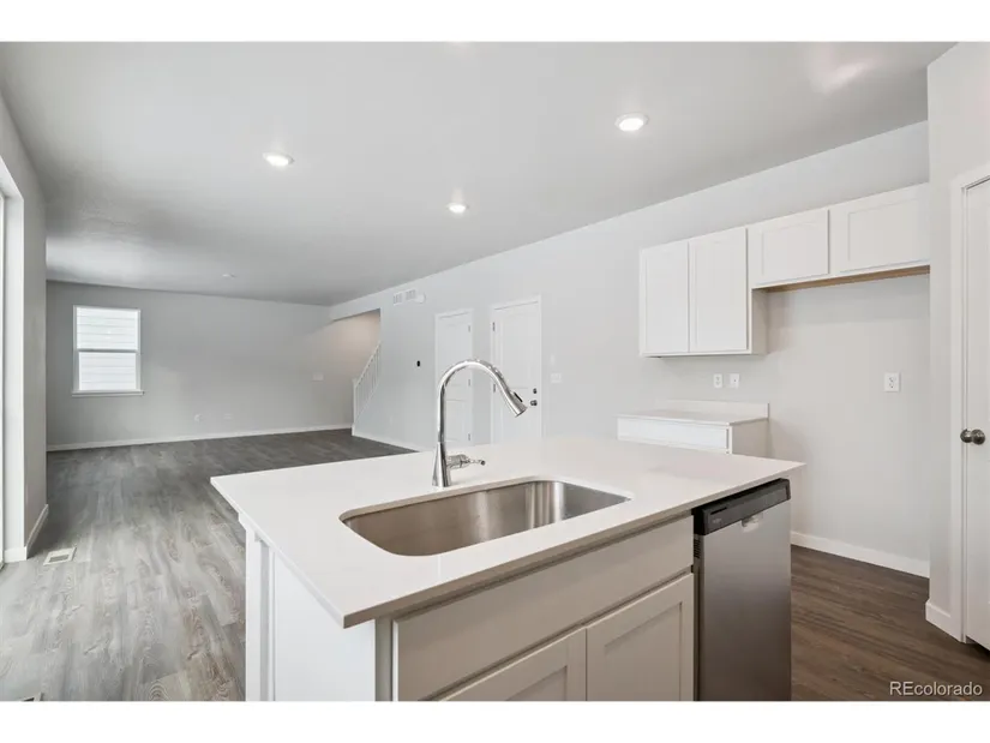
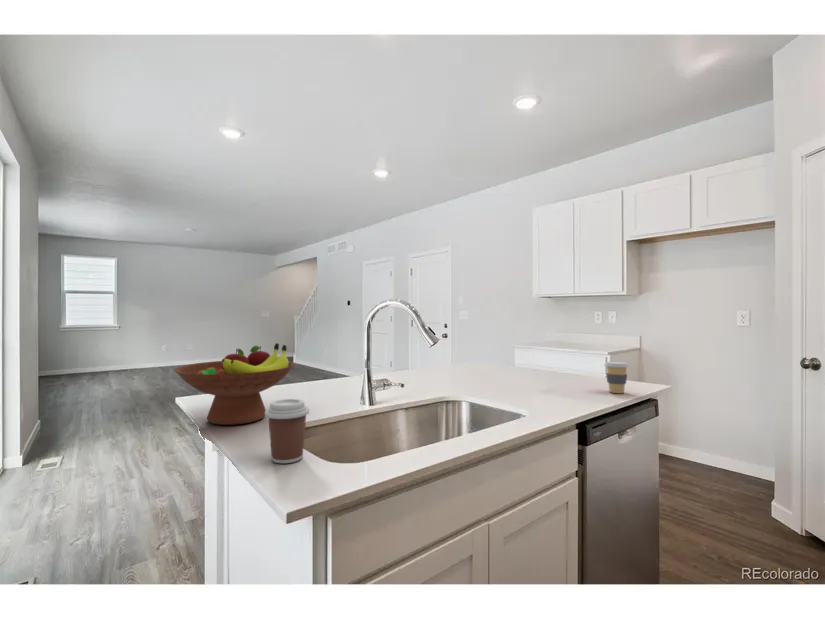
+ fruit bowl [173,342,295,426]
+ coffee cup [603,361,630,394]
+ coffee cup [264,398,310,464]
